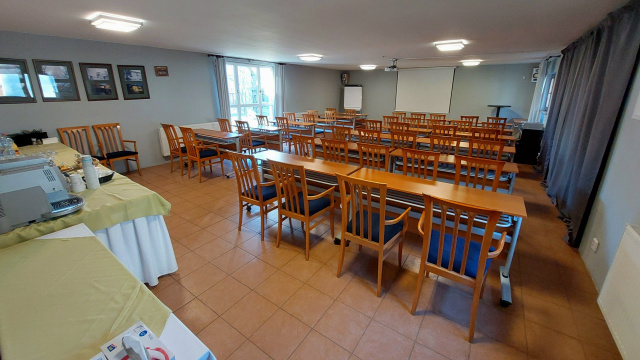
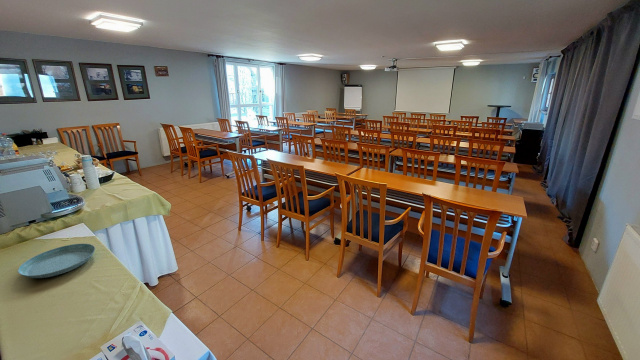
+ saucer [17,243,96,279]
